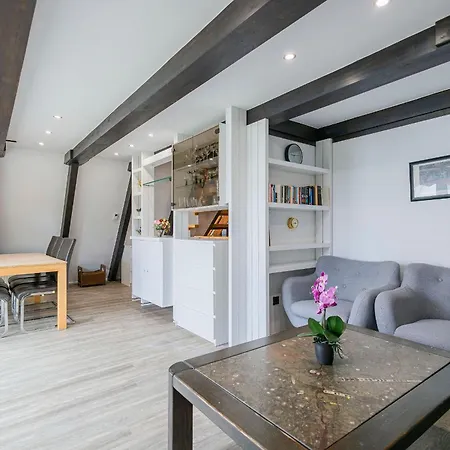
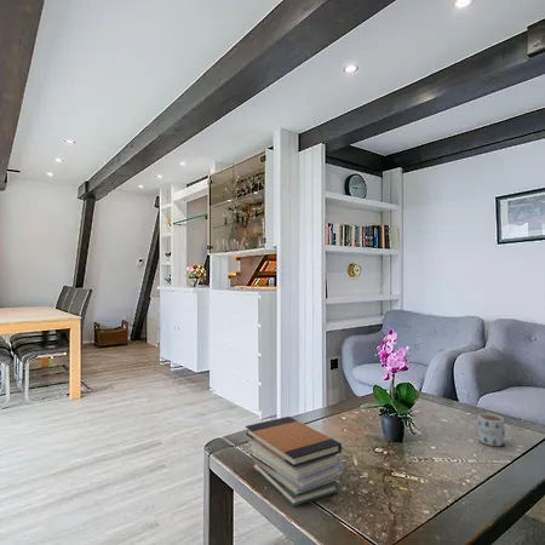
+ book stack [245,415,344,507]
+ mug [477,412,515,447]
